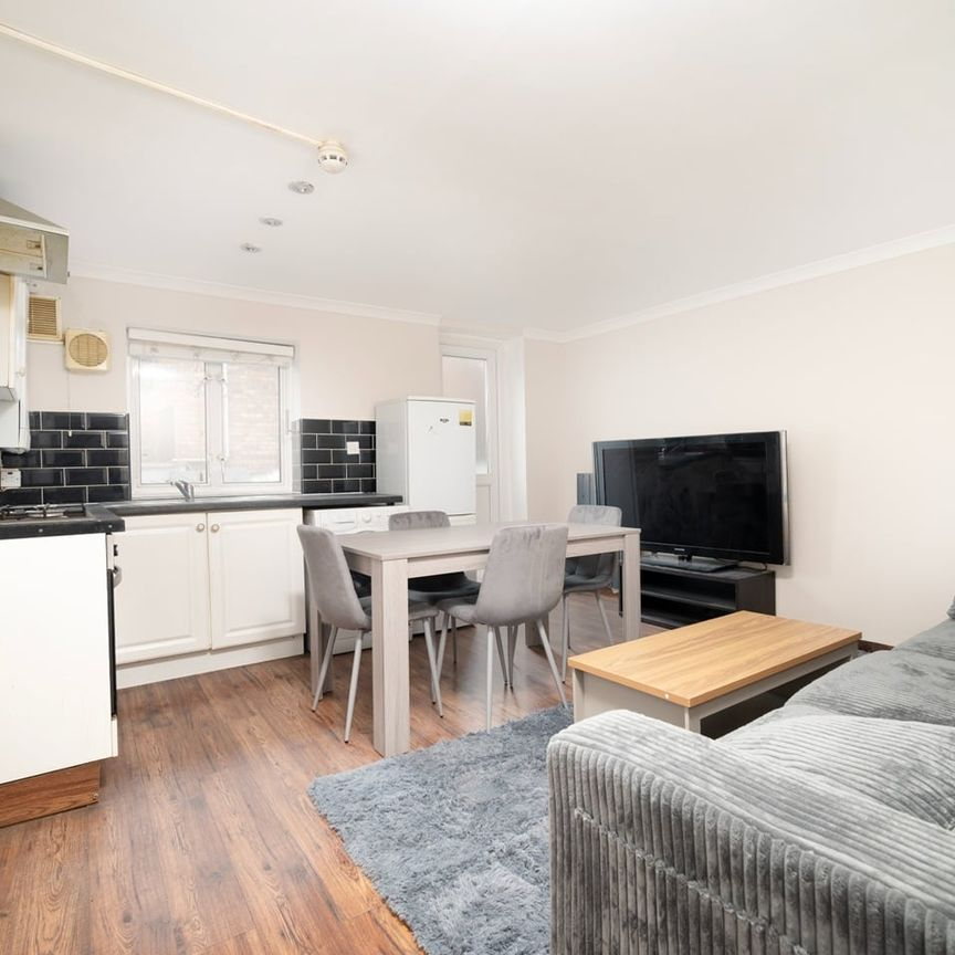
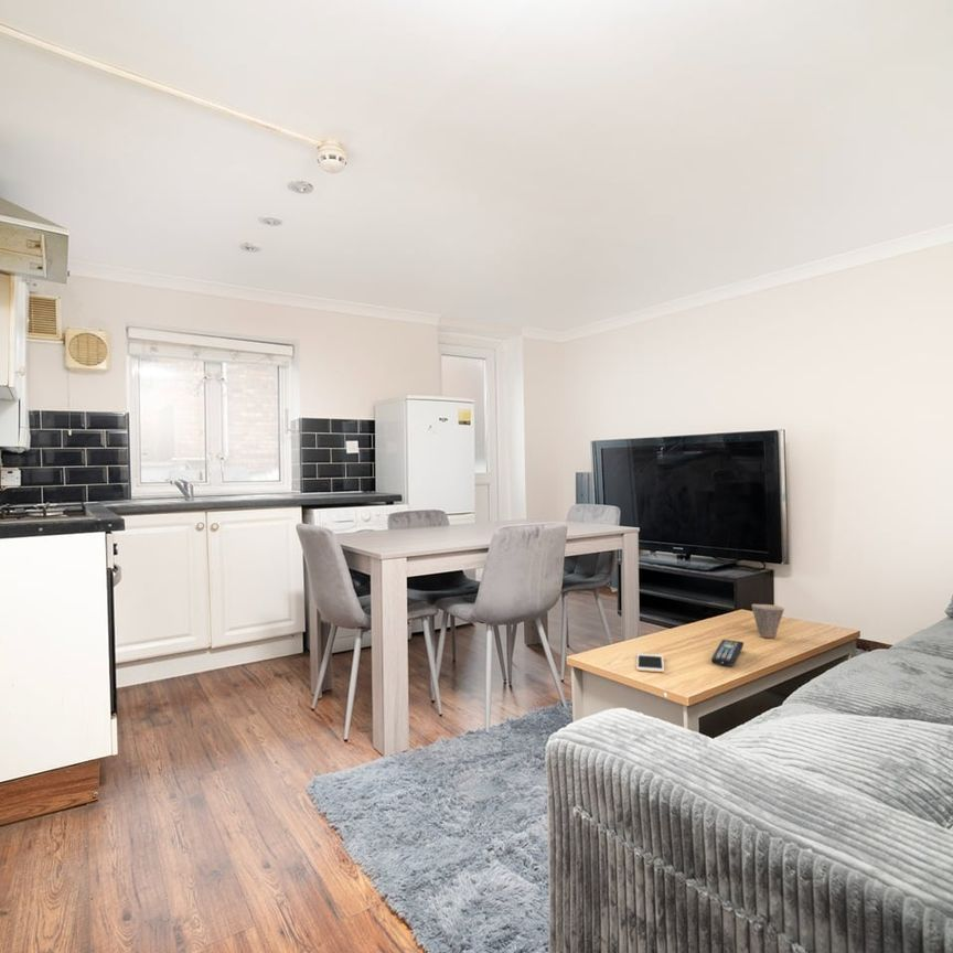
+ cup [750,603,785,639]
+ remote control [710,639,745,667]
+ cell phone [635,653,665,673]
